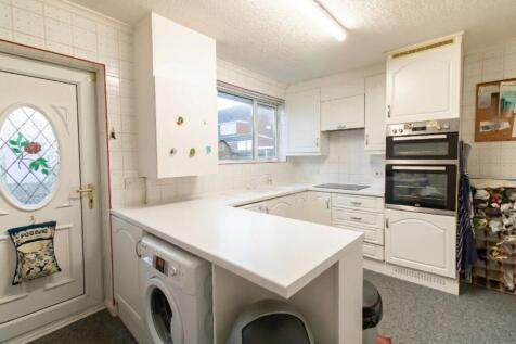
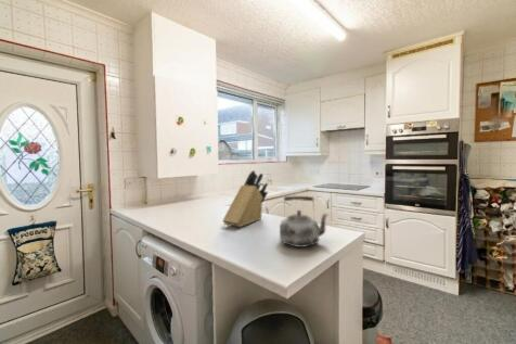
+ knife block [221,169,269,228]
+ kettle [279,195,330,249]
